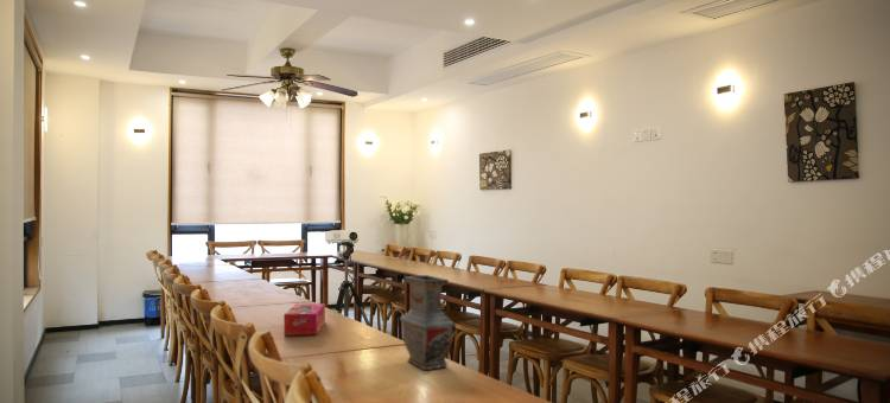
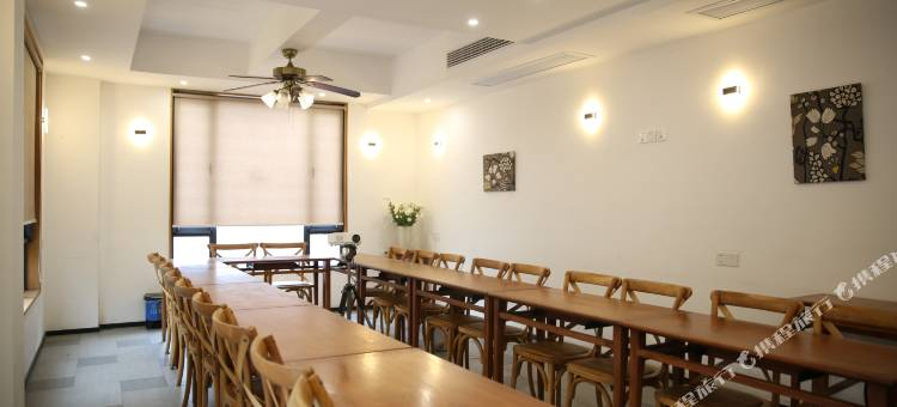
- tissue box [282,302,326,337]
- vase [399,274,456,371]
